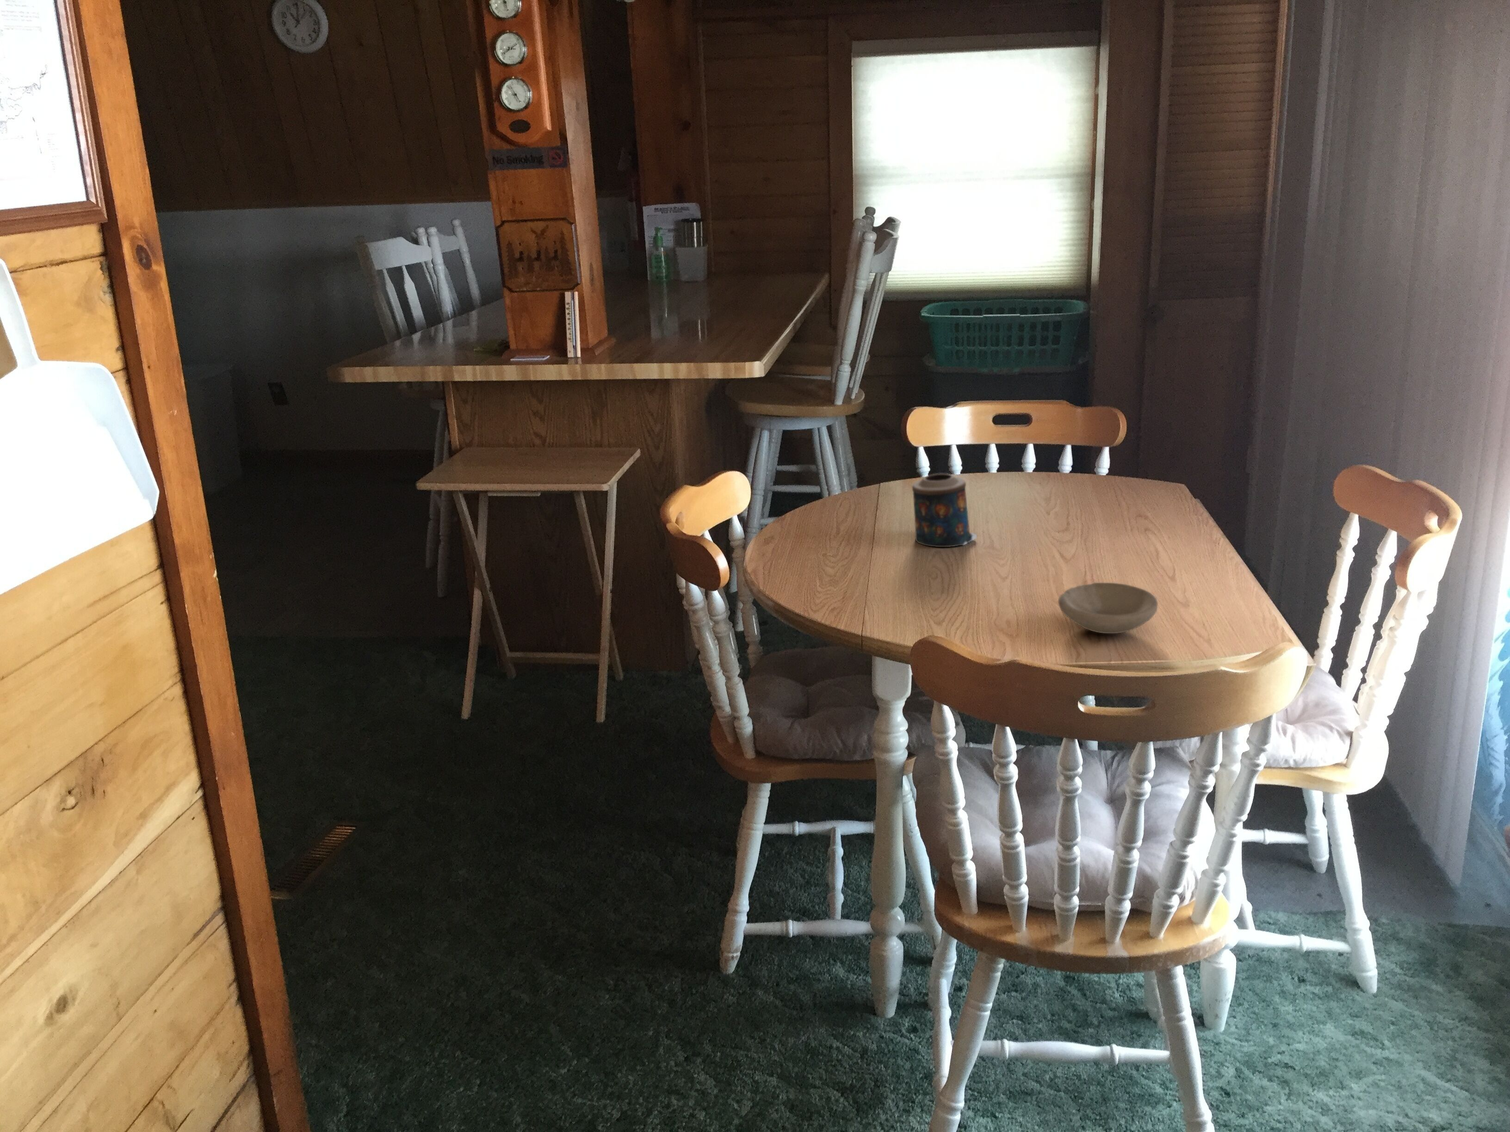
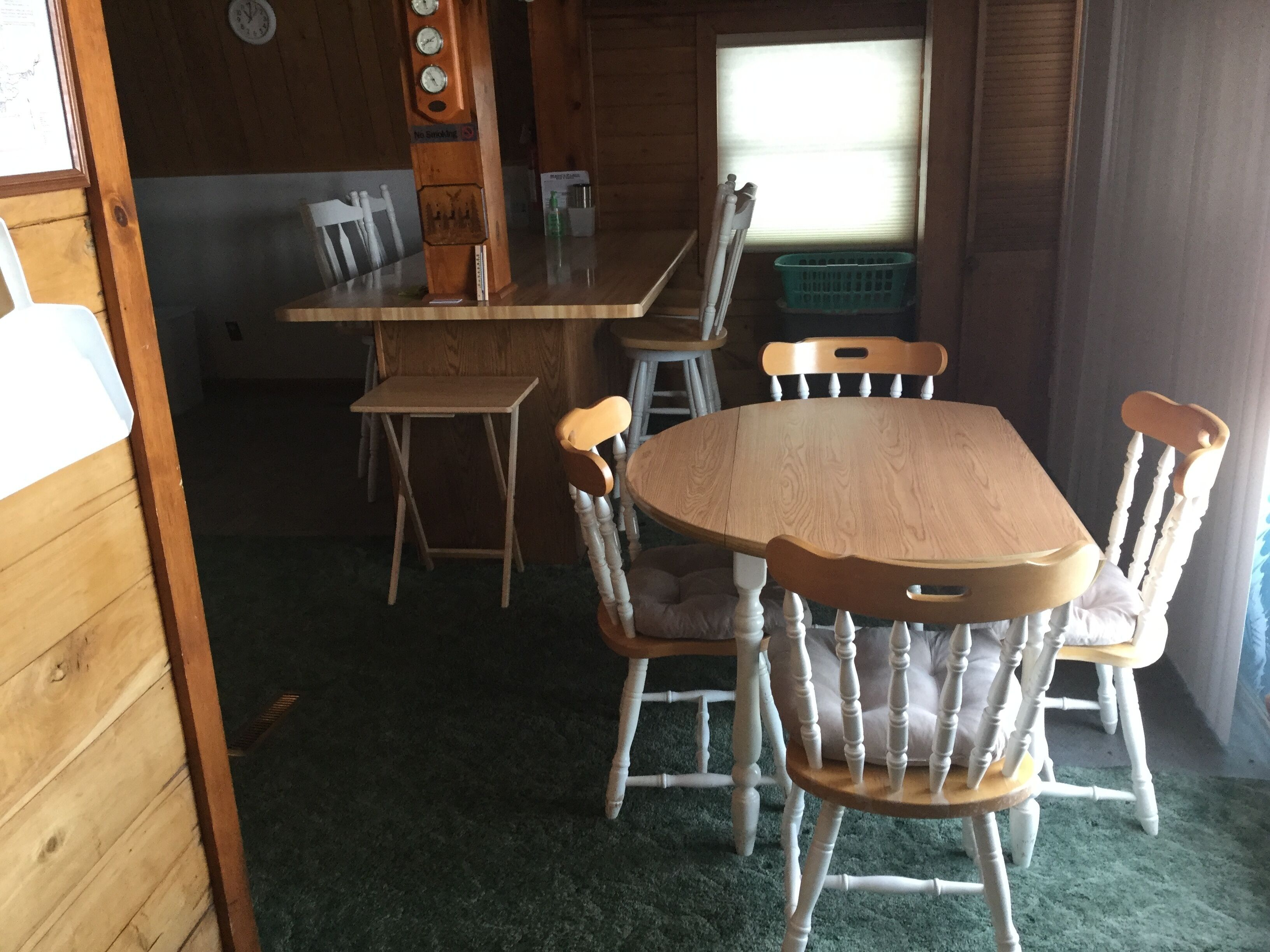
- candle [912,473,977,547]
- bowl [1057,583,1158,634]
